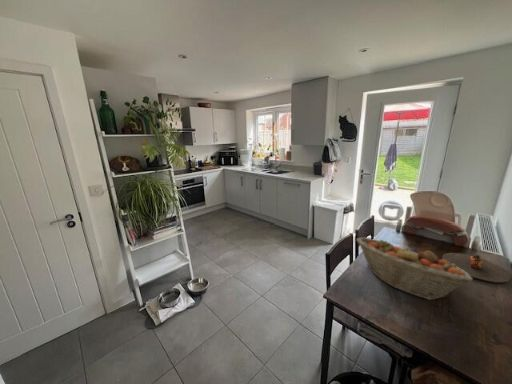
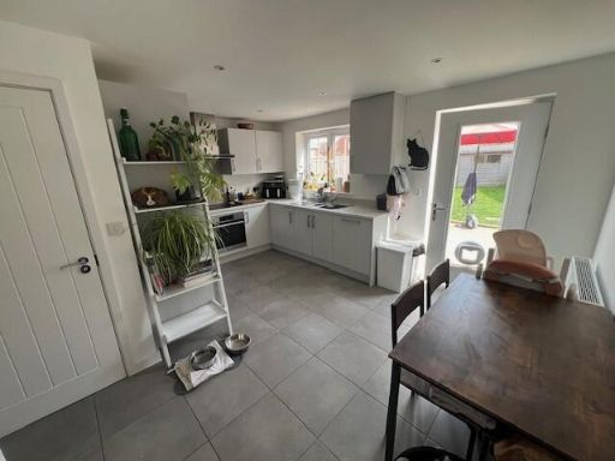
- plate [441,252,512,284]
- fruit basket [356,236,474,301]
